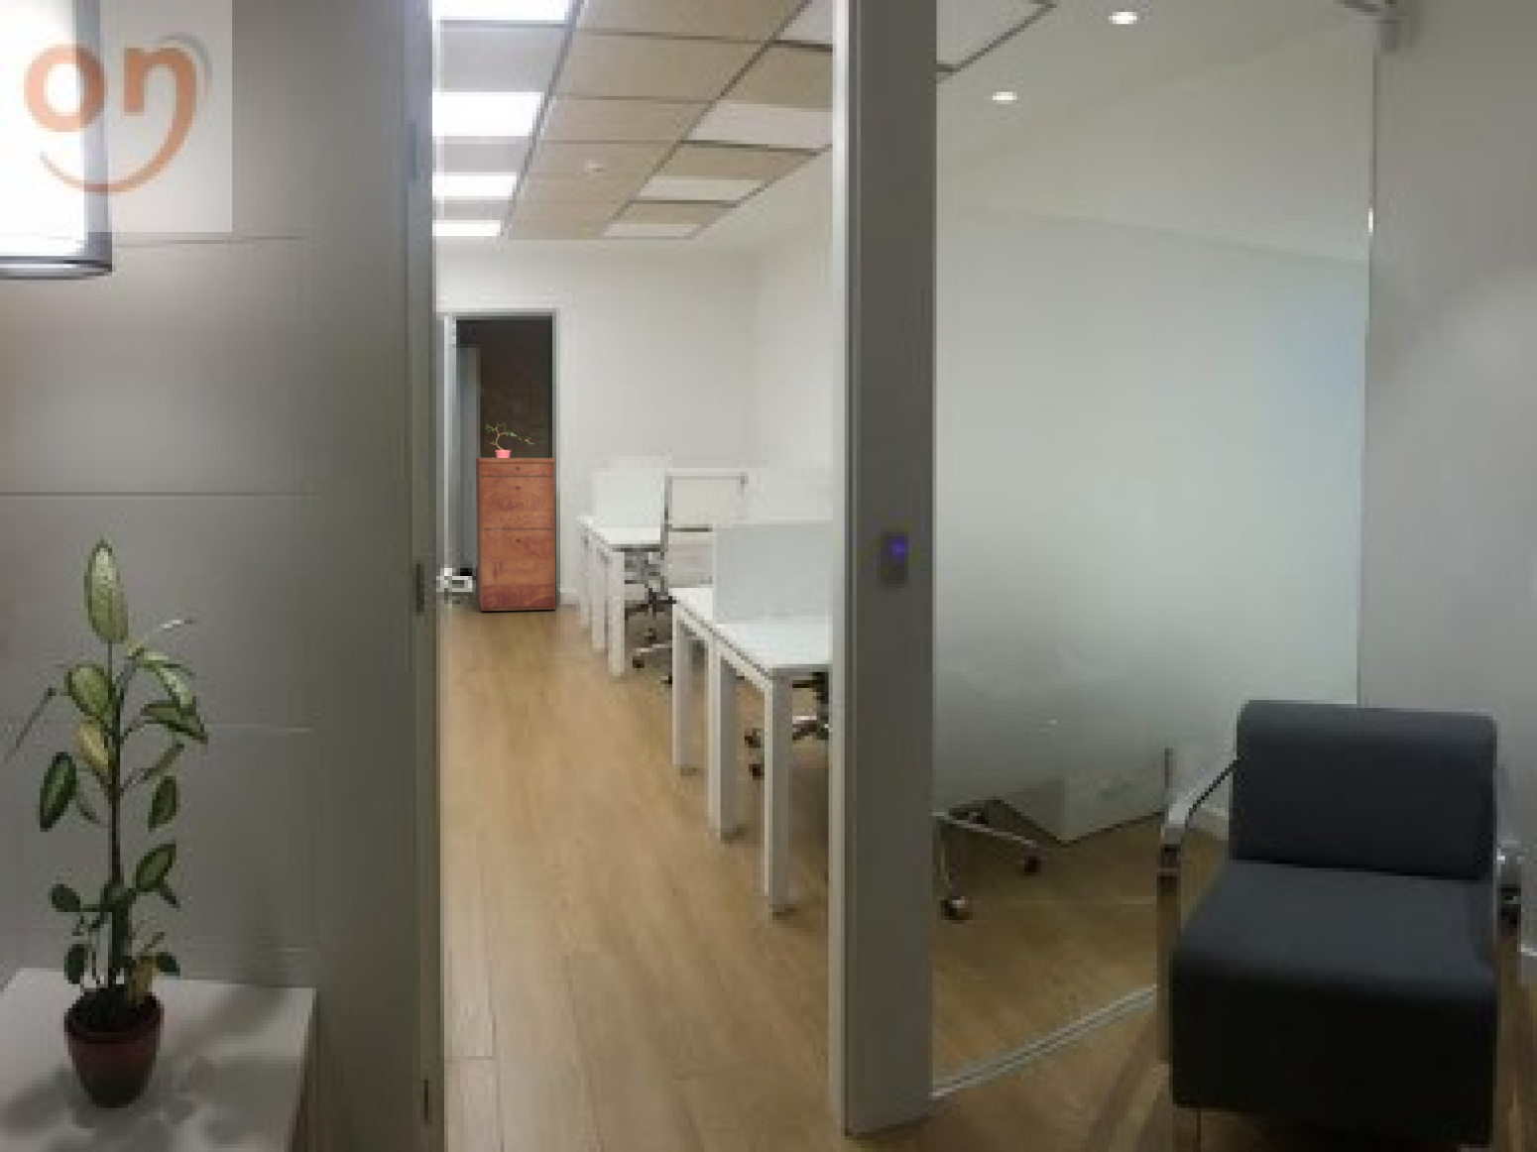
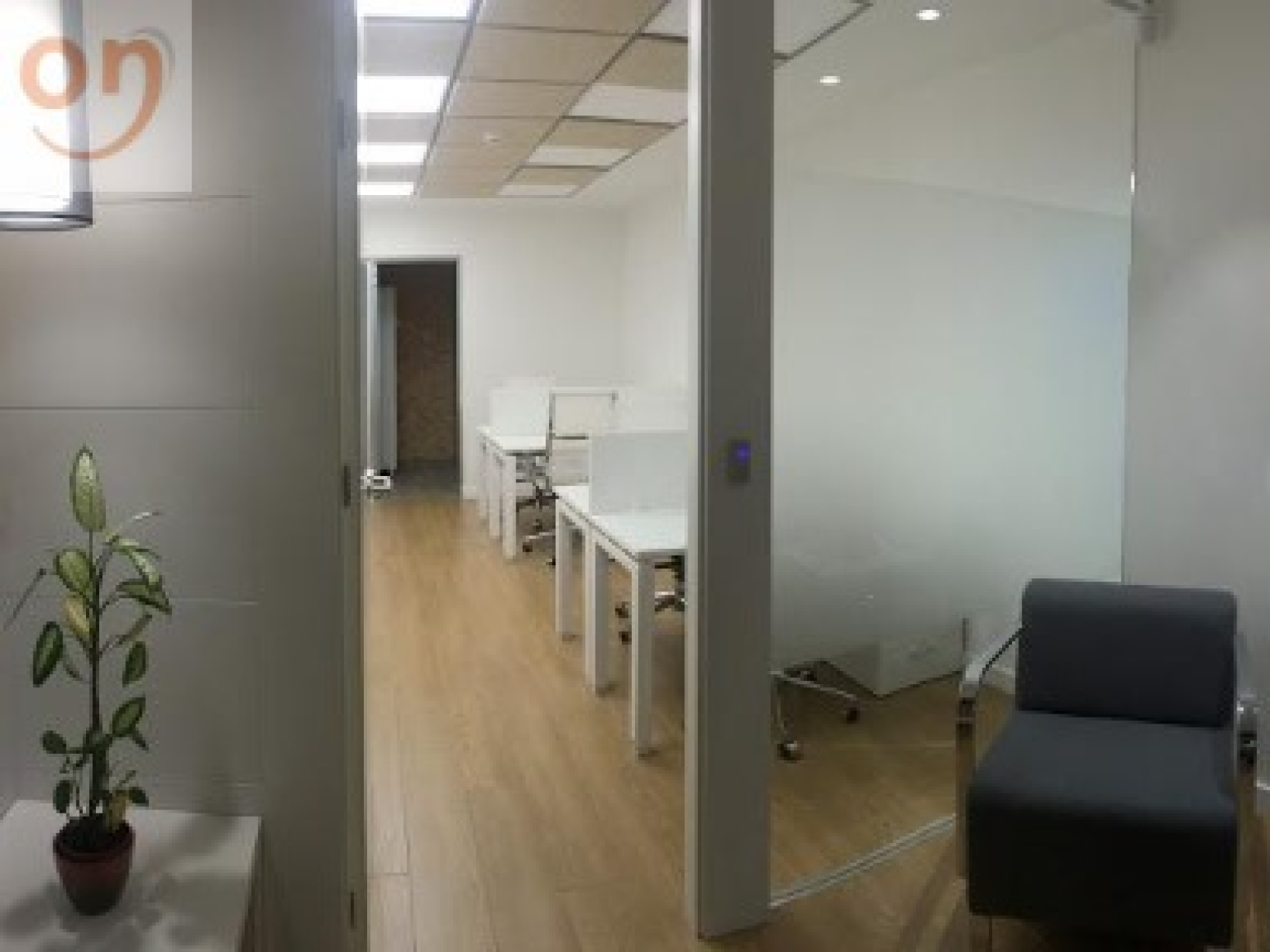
- potted plant [482,421,535,459]
- filing cabinet [474,457,557,611]
